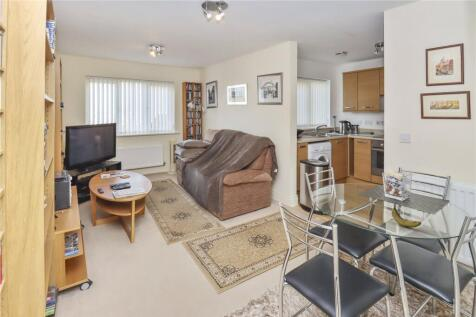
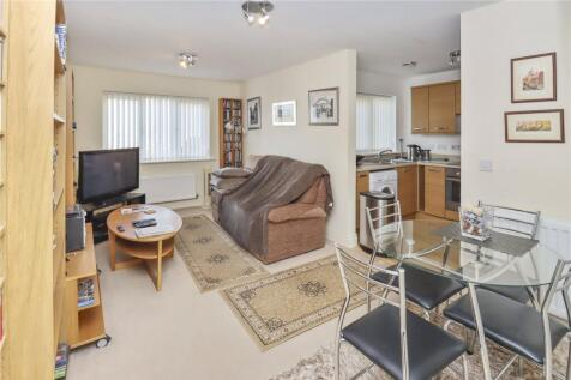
- fruit [391,202,422,228]
